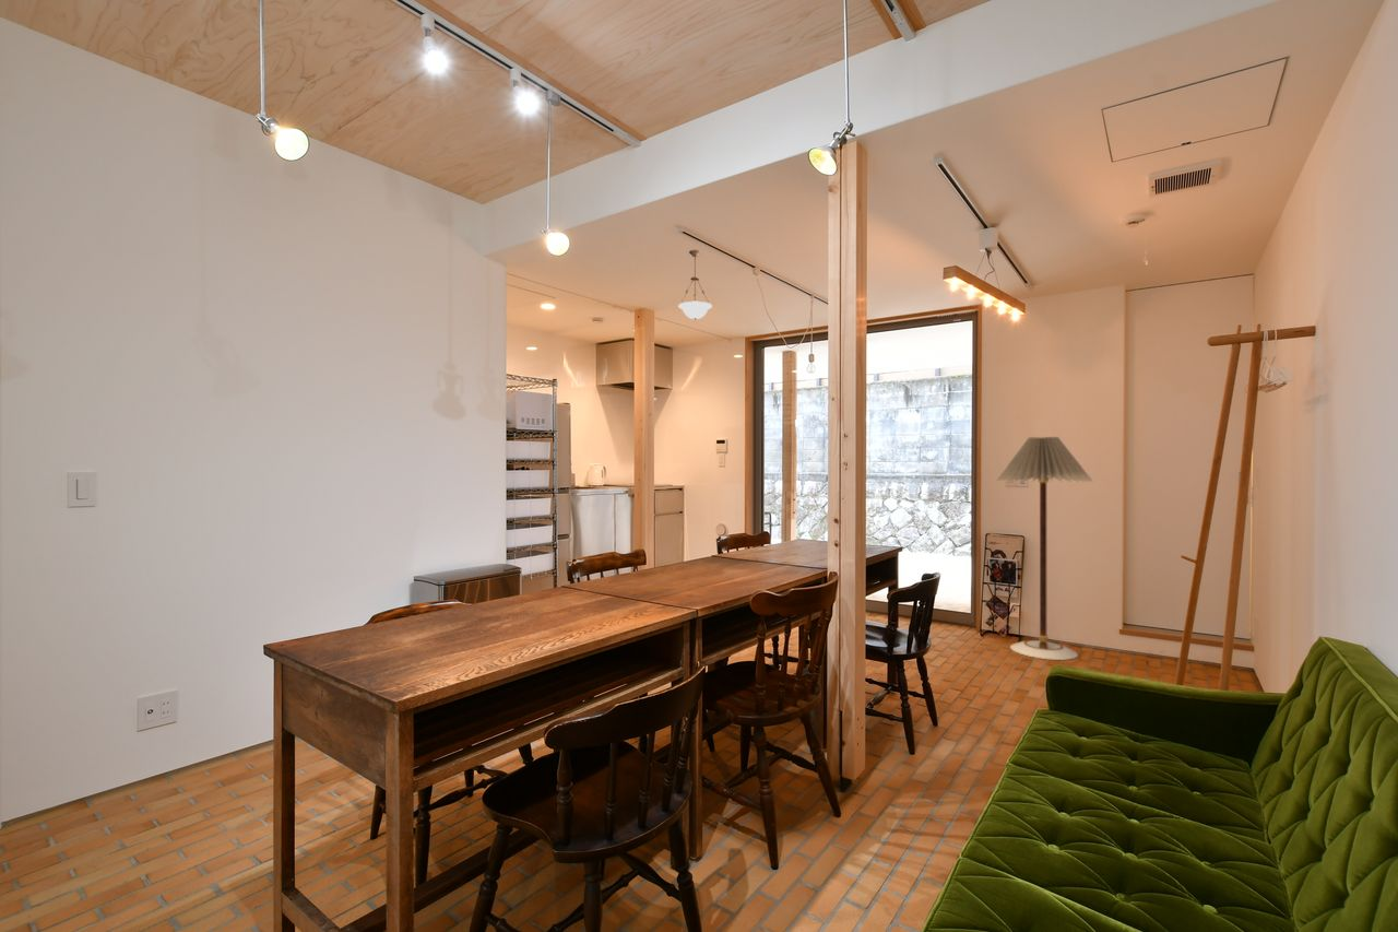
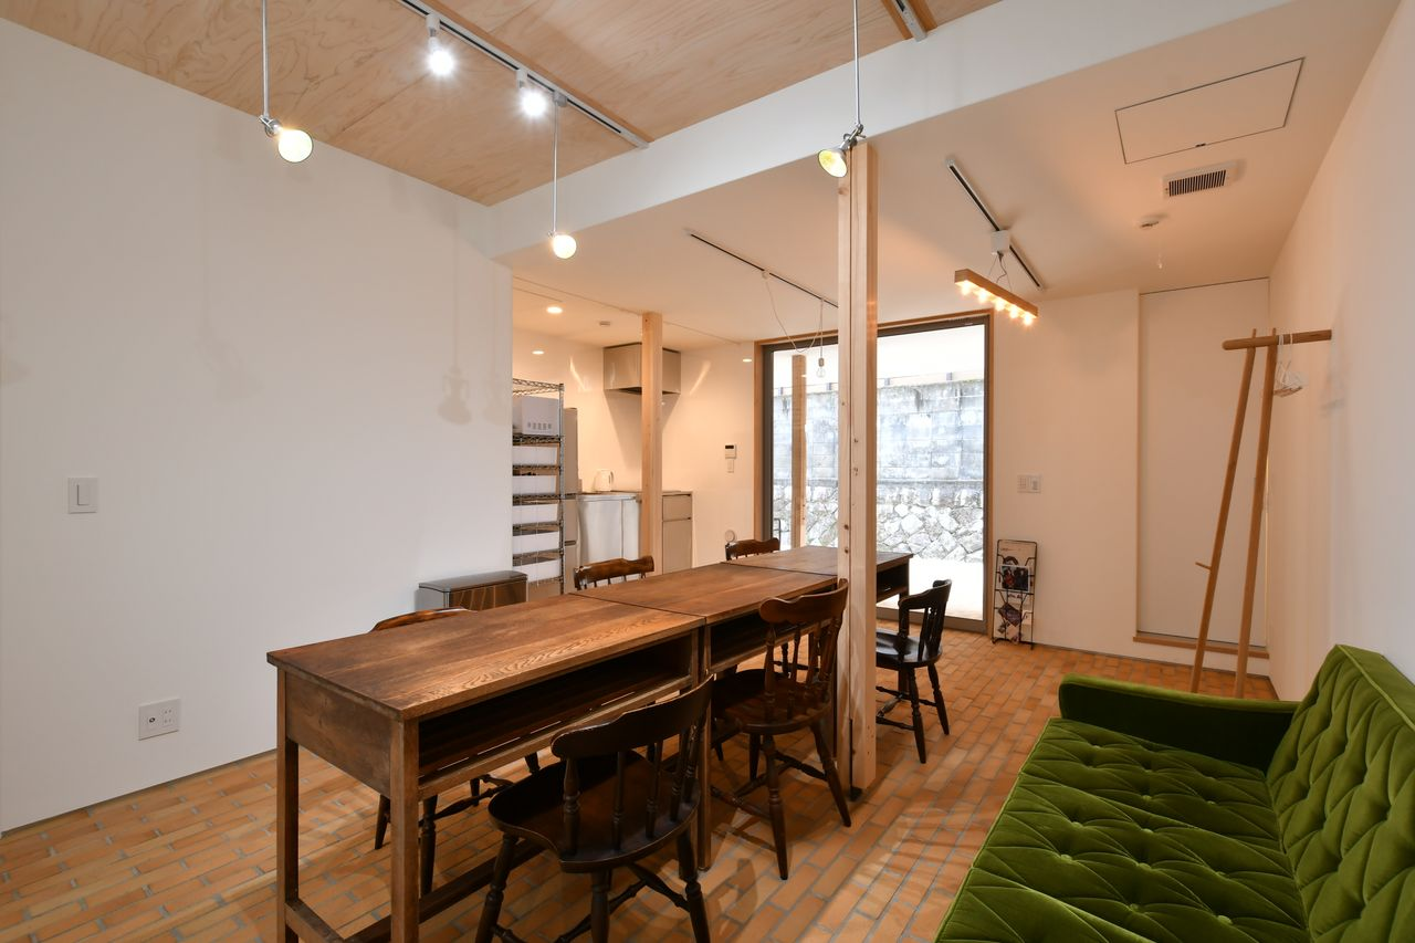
- floor lamp [995,436,1094,661]
- pendant light [677,249,713,321]
